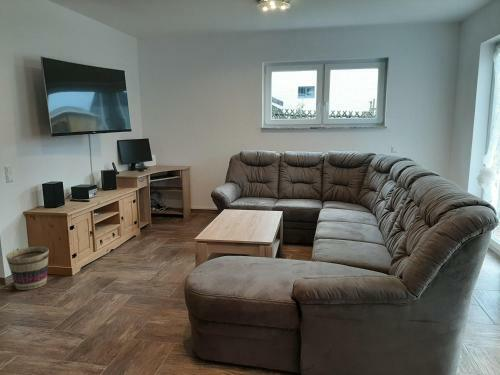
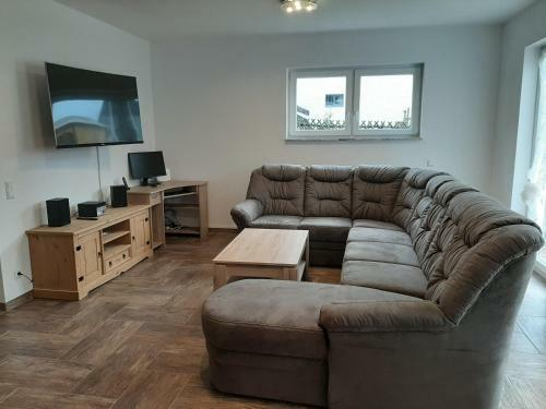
- basket [5,246,50,291]
